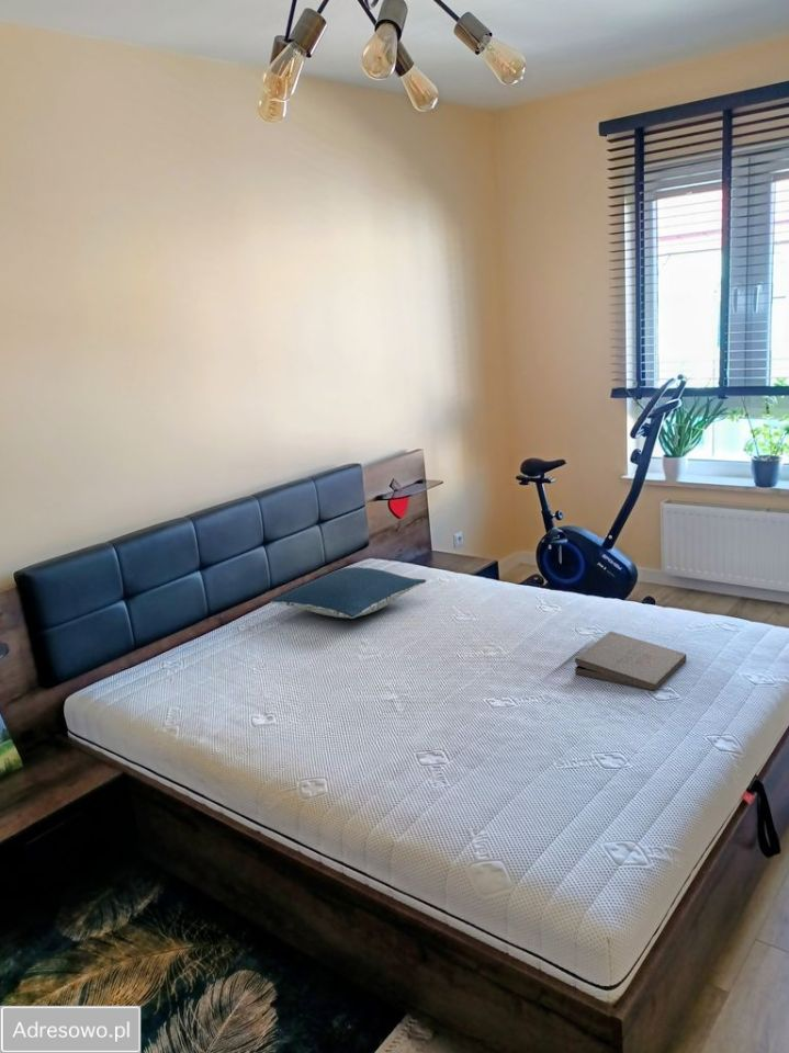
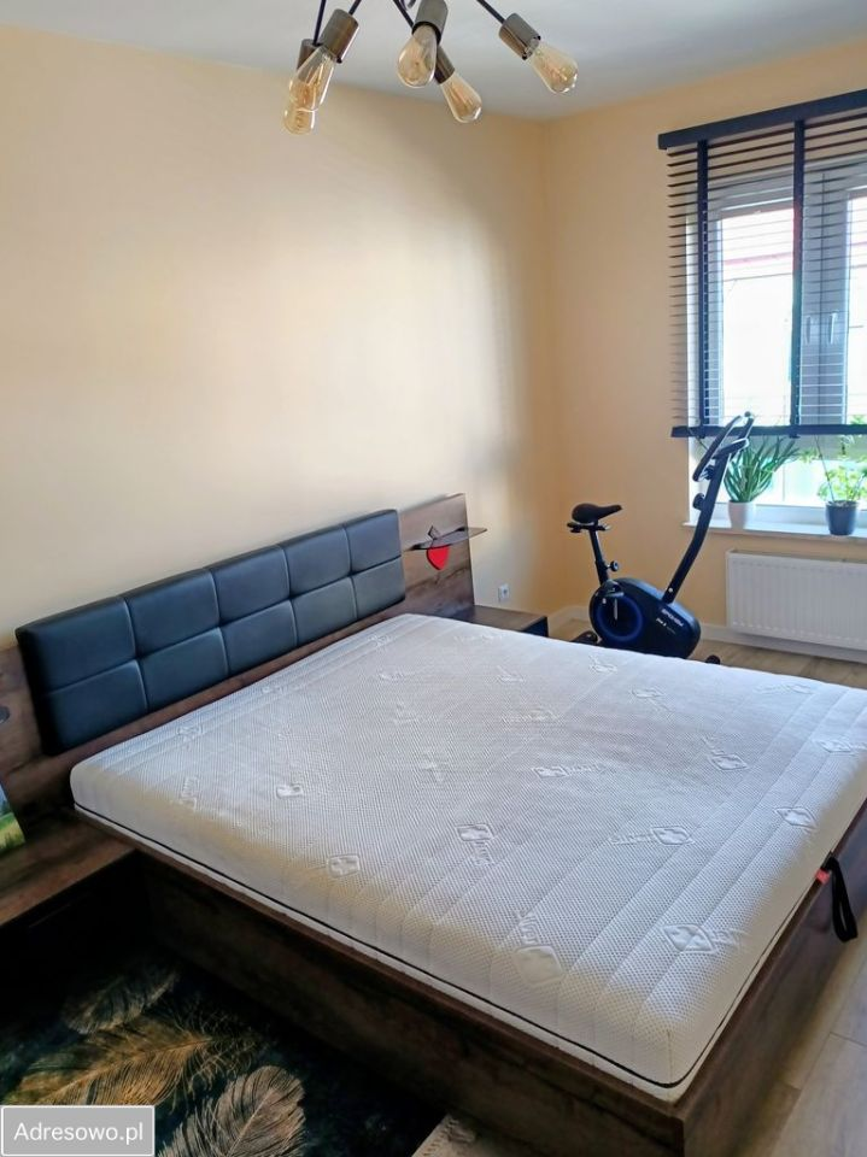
- pizza box [574,631,687,692]
- pillow [269,566,428,620]
